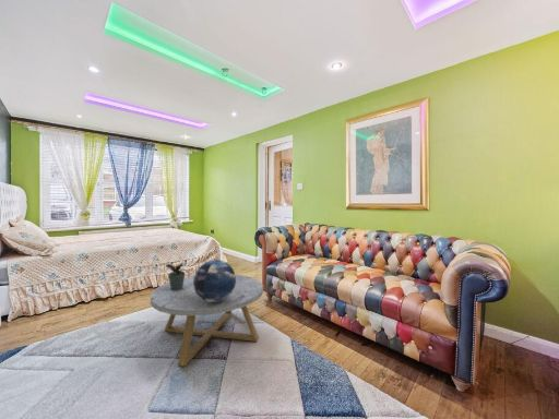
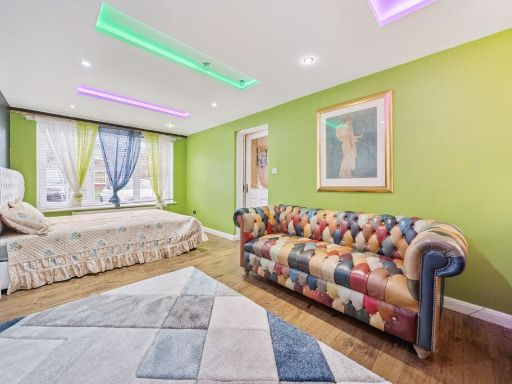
- potted plant [165,262,187,290]
- decorative sphere [193,259,236,302]
- coffee table [150,274,264,368]
